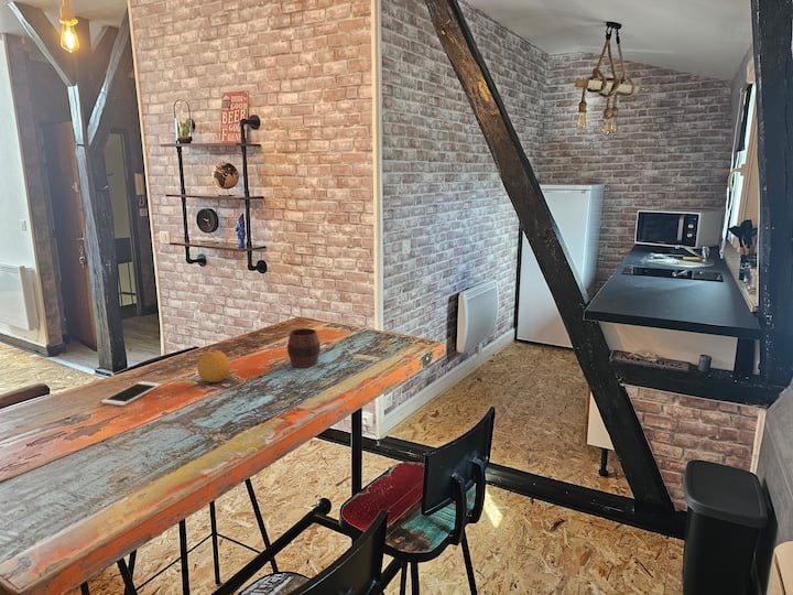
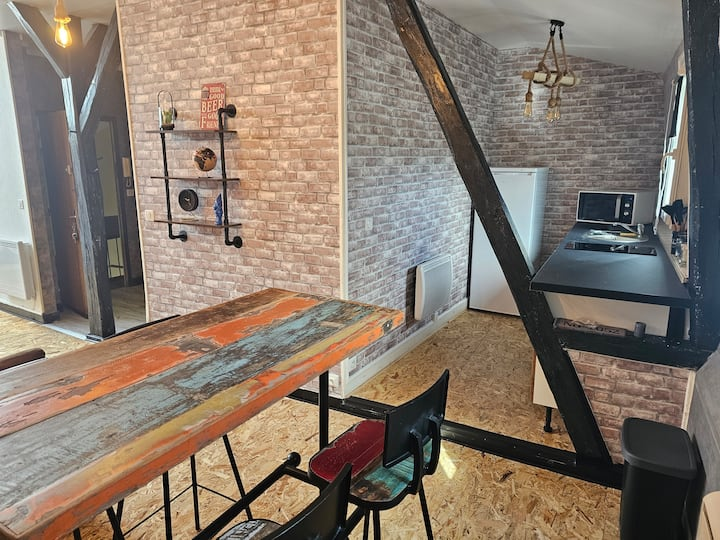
- fruit [197,349,231,383]
- cup [286,327,322,369]
- cell phone [100,380,163,407]
